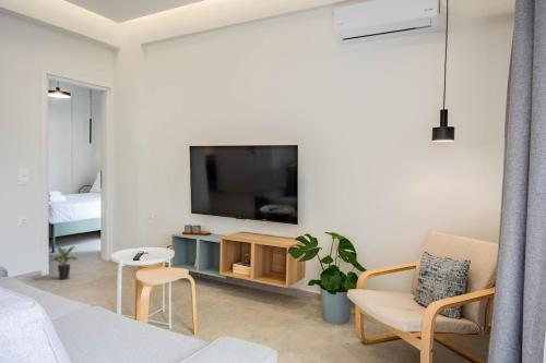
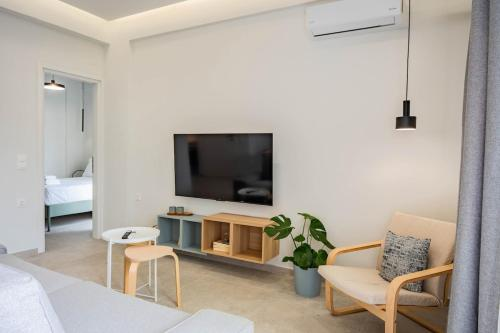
- potted plant [48,245,80,281]
